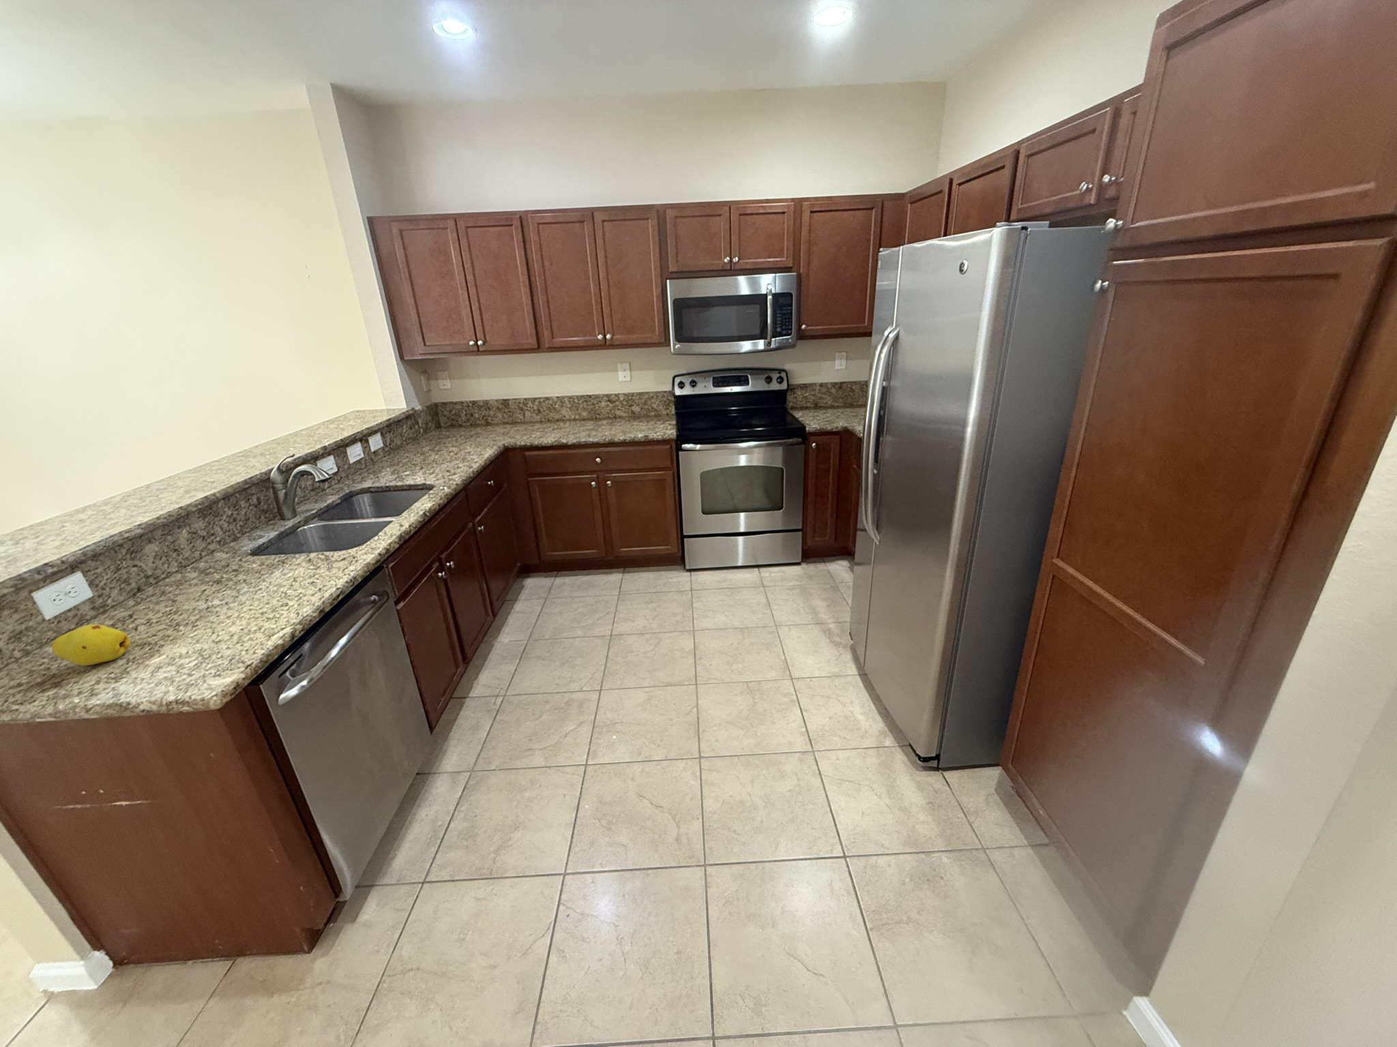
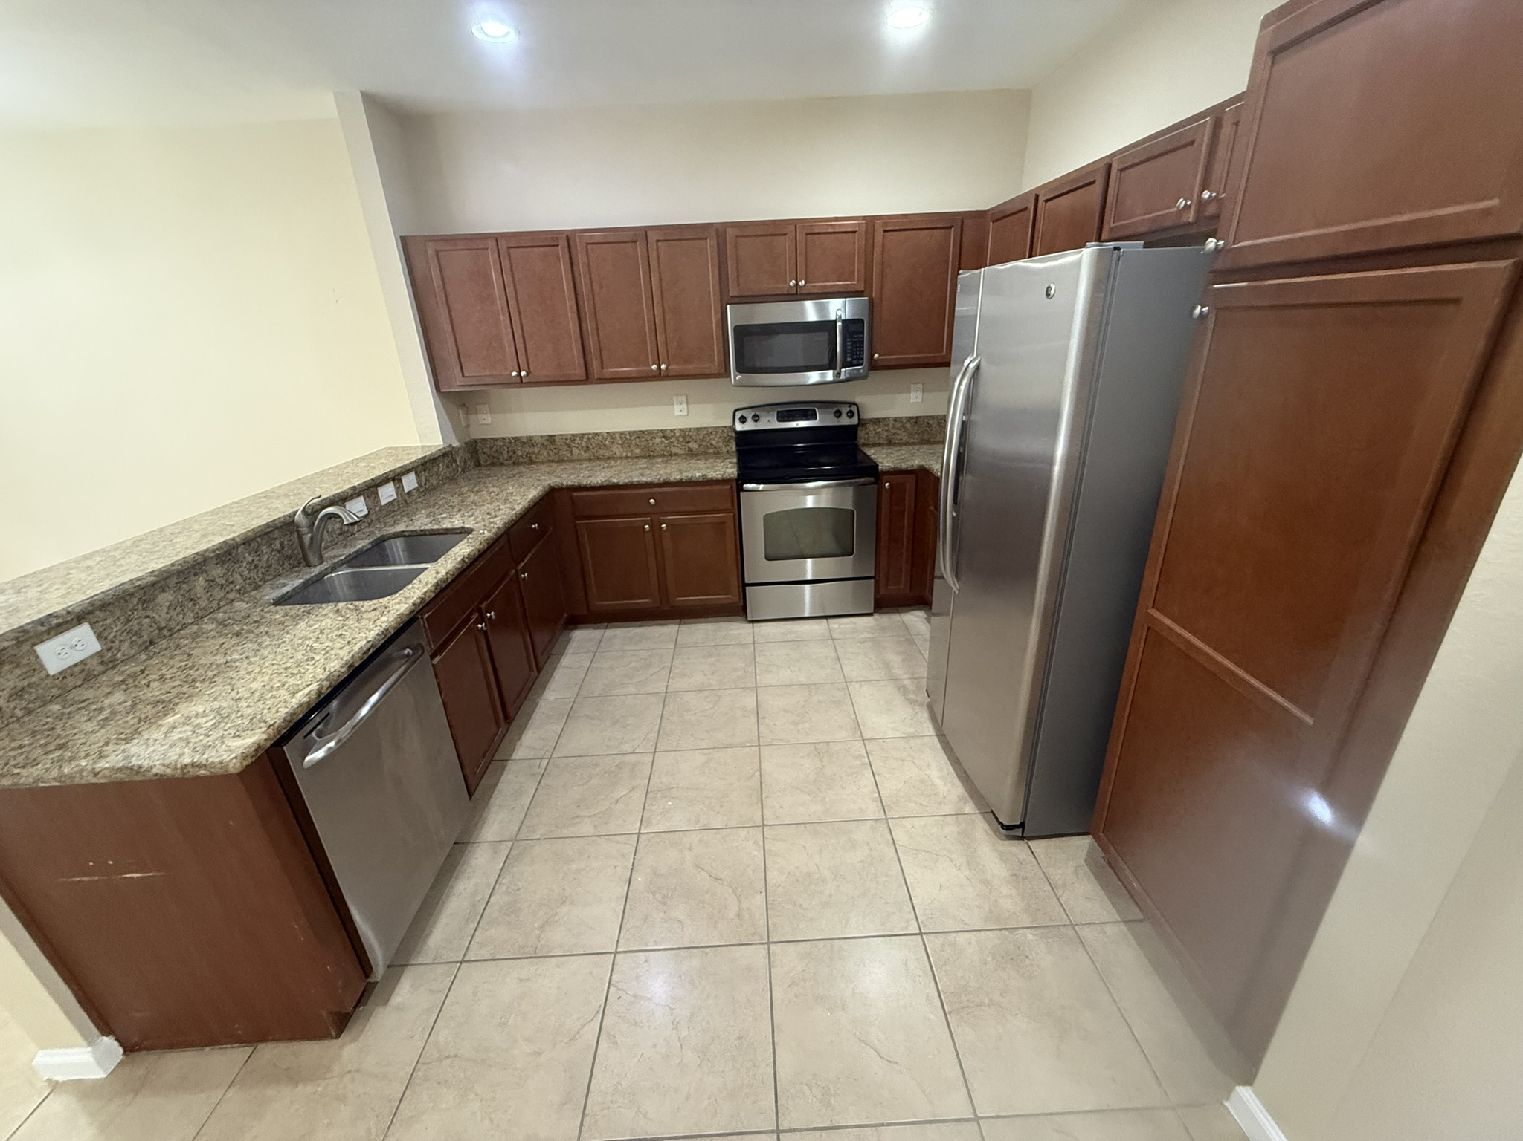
- fruit [52,624,131,666]
